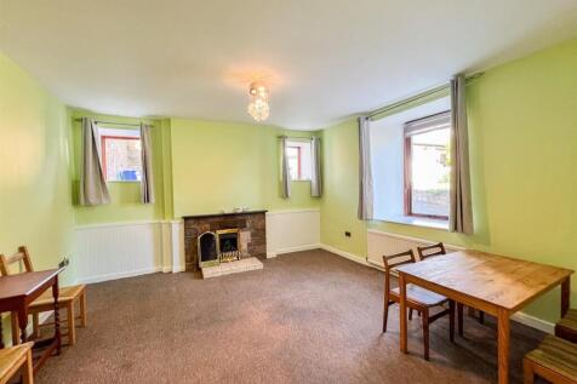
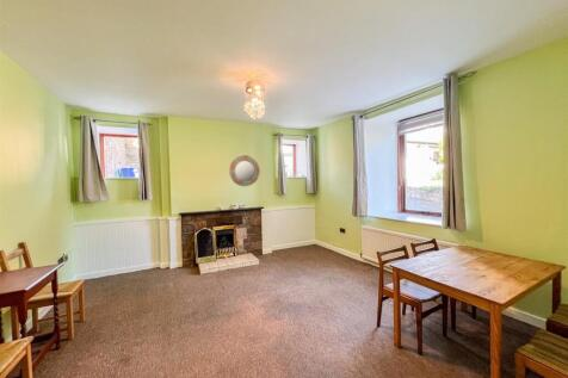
+ home mirror [228,154,261,187]
